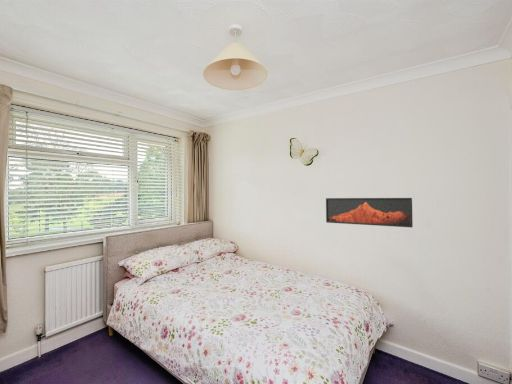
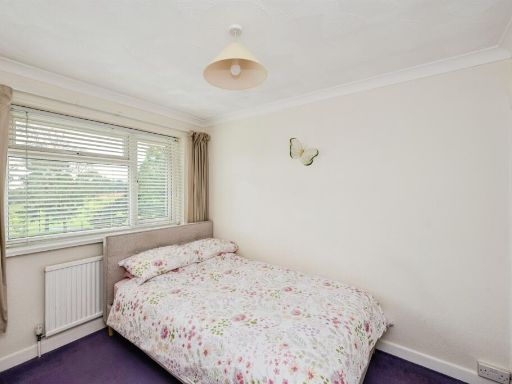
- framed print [325,197,414,228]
